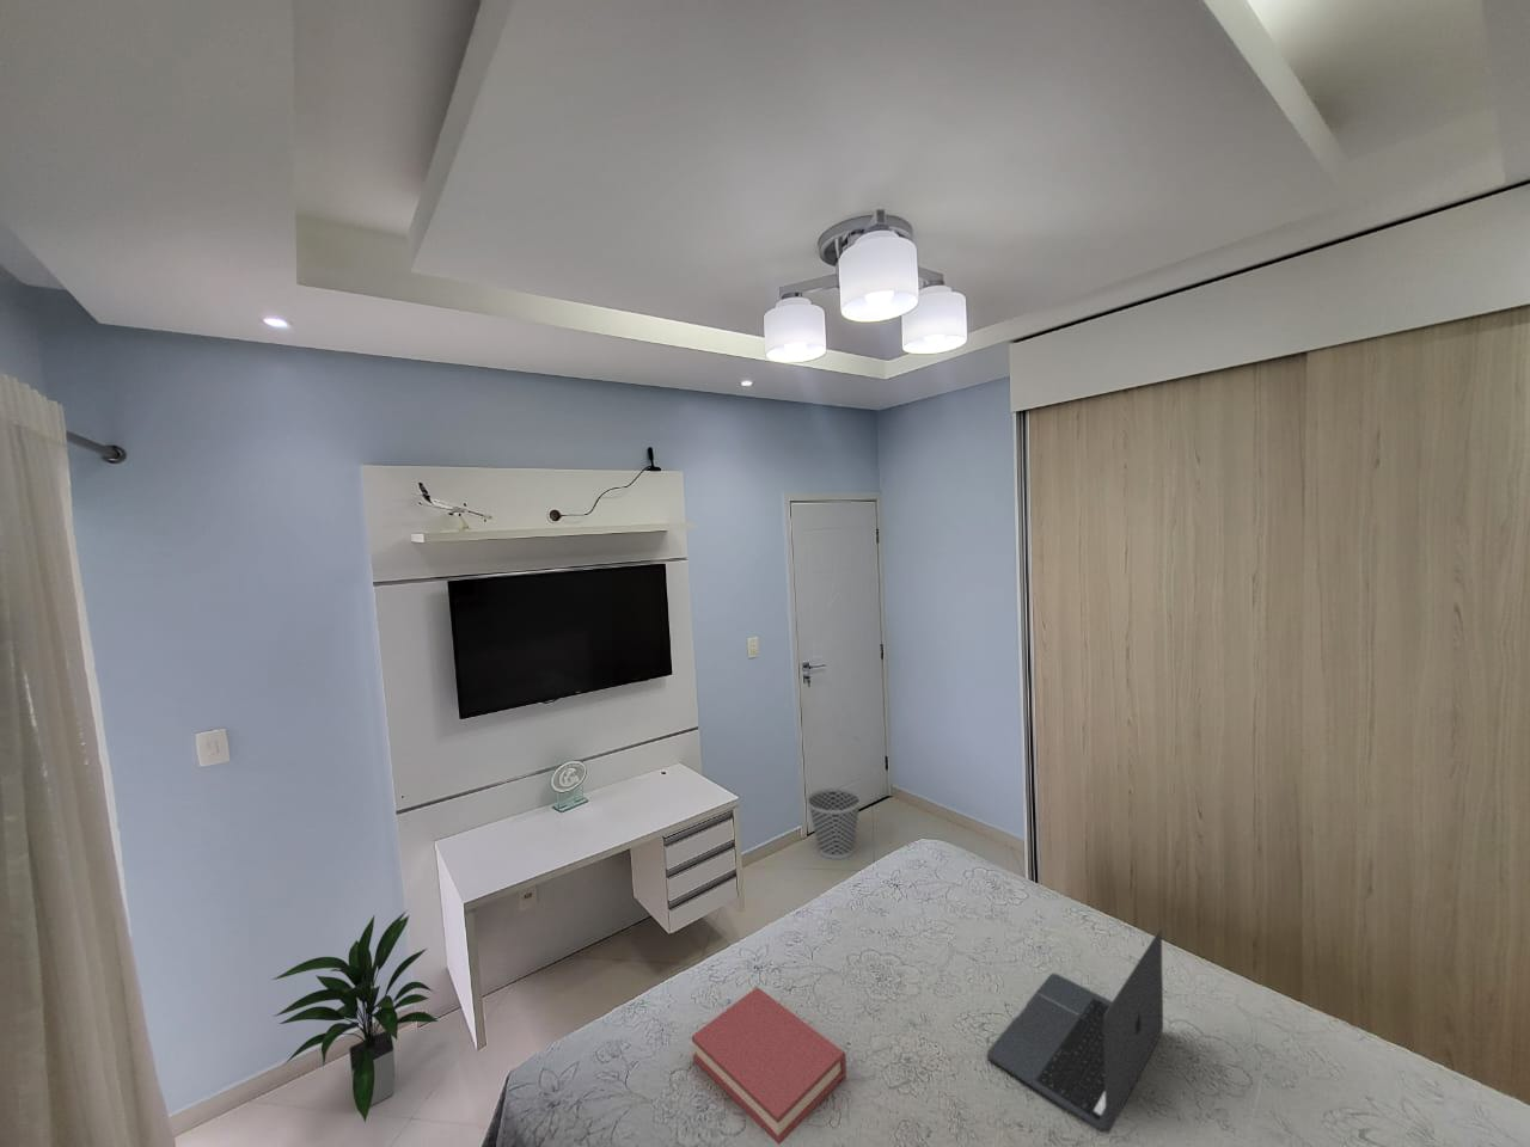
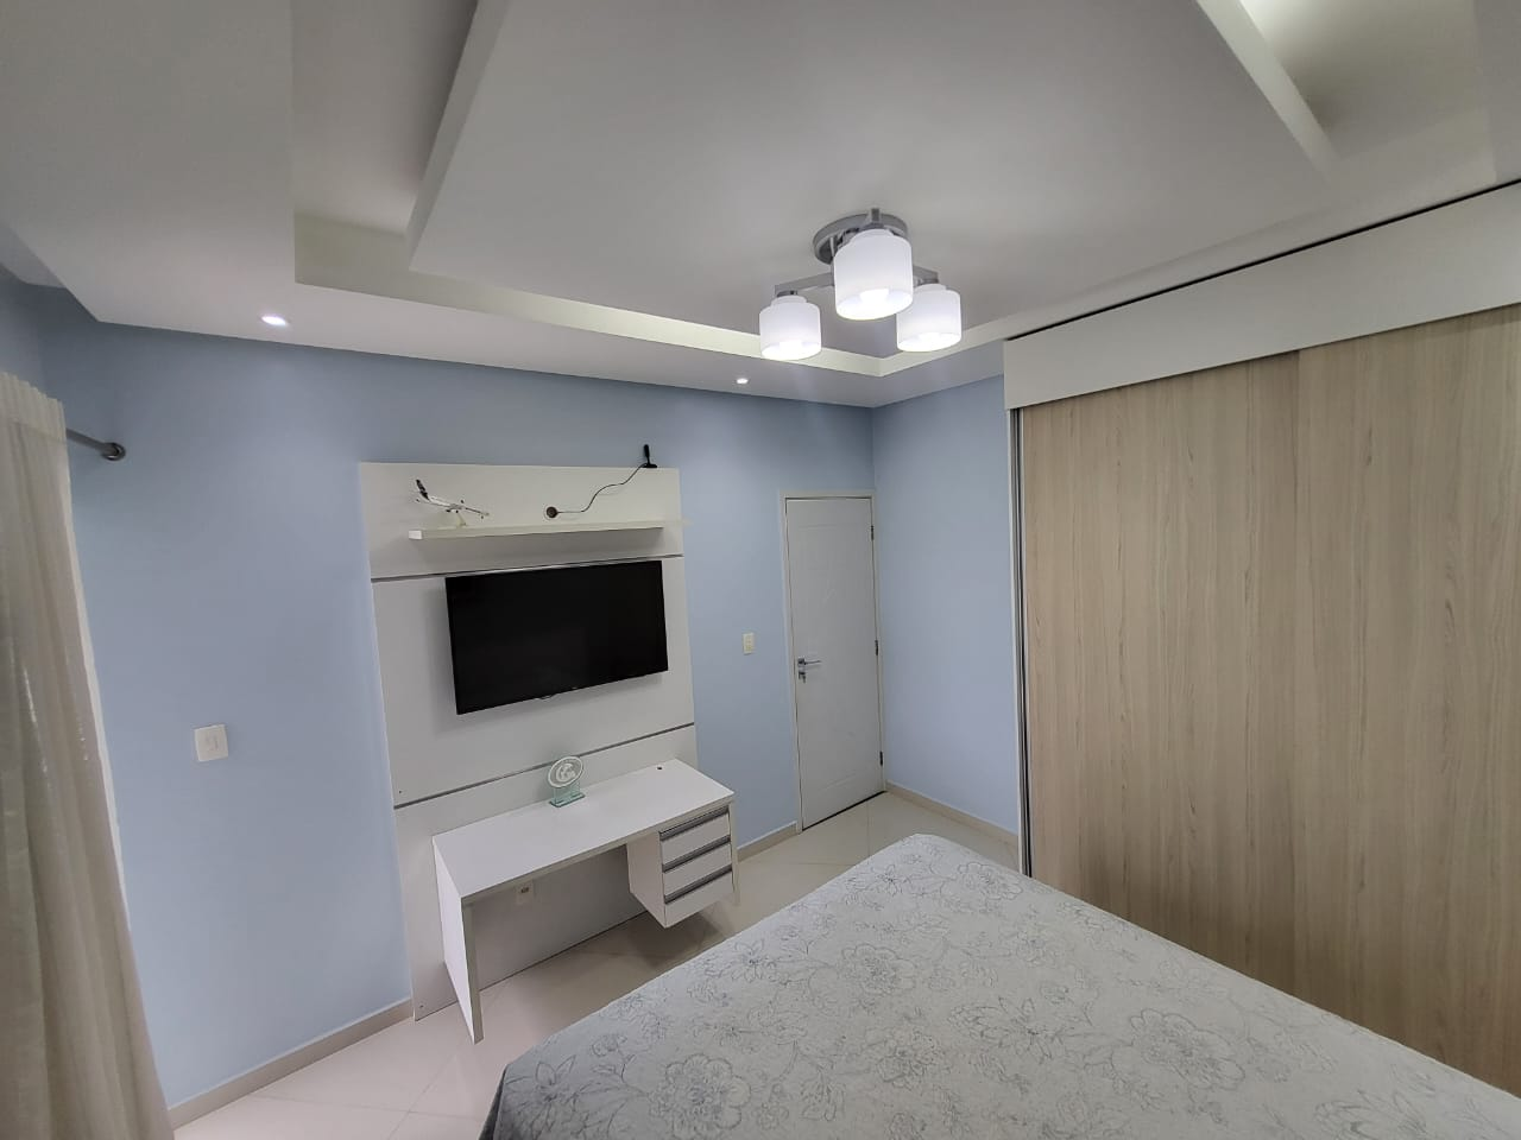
- hardback book [690,986,847,1146]
- indoor plant [271,908,440,1123]
- wastebasket [806,787,861,860]
- laptop [987,929,1164,1135]
